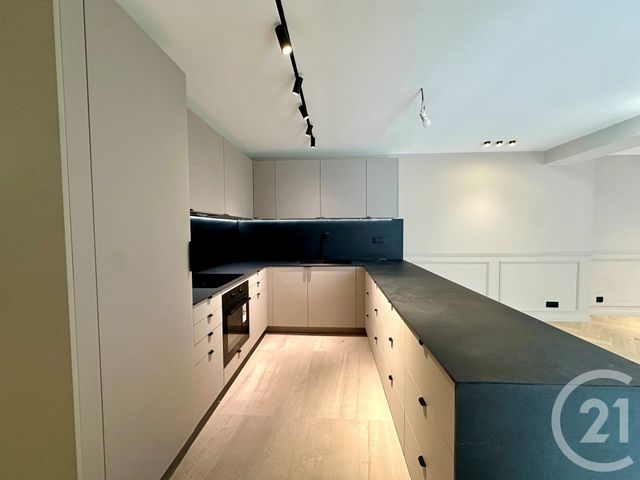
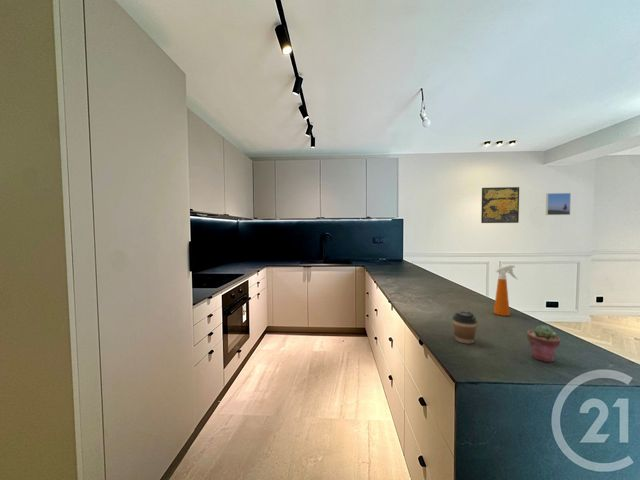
+ spray bottle [493,264,519,317]
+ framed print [480,186,520,224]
+ potted succulent [526,324,561,363]
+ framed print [545,192,572,216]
+ coffee cup [451,310,479,345]
